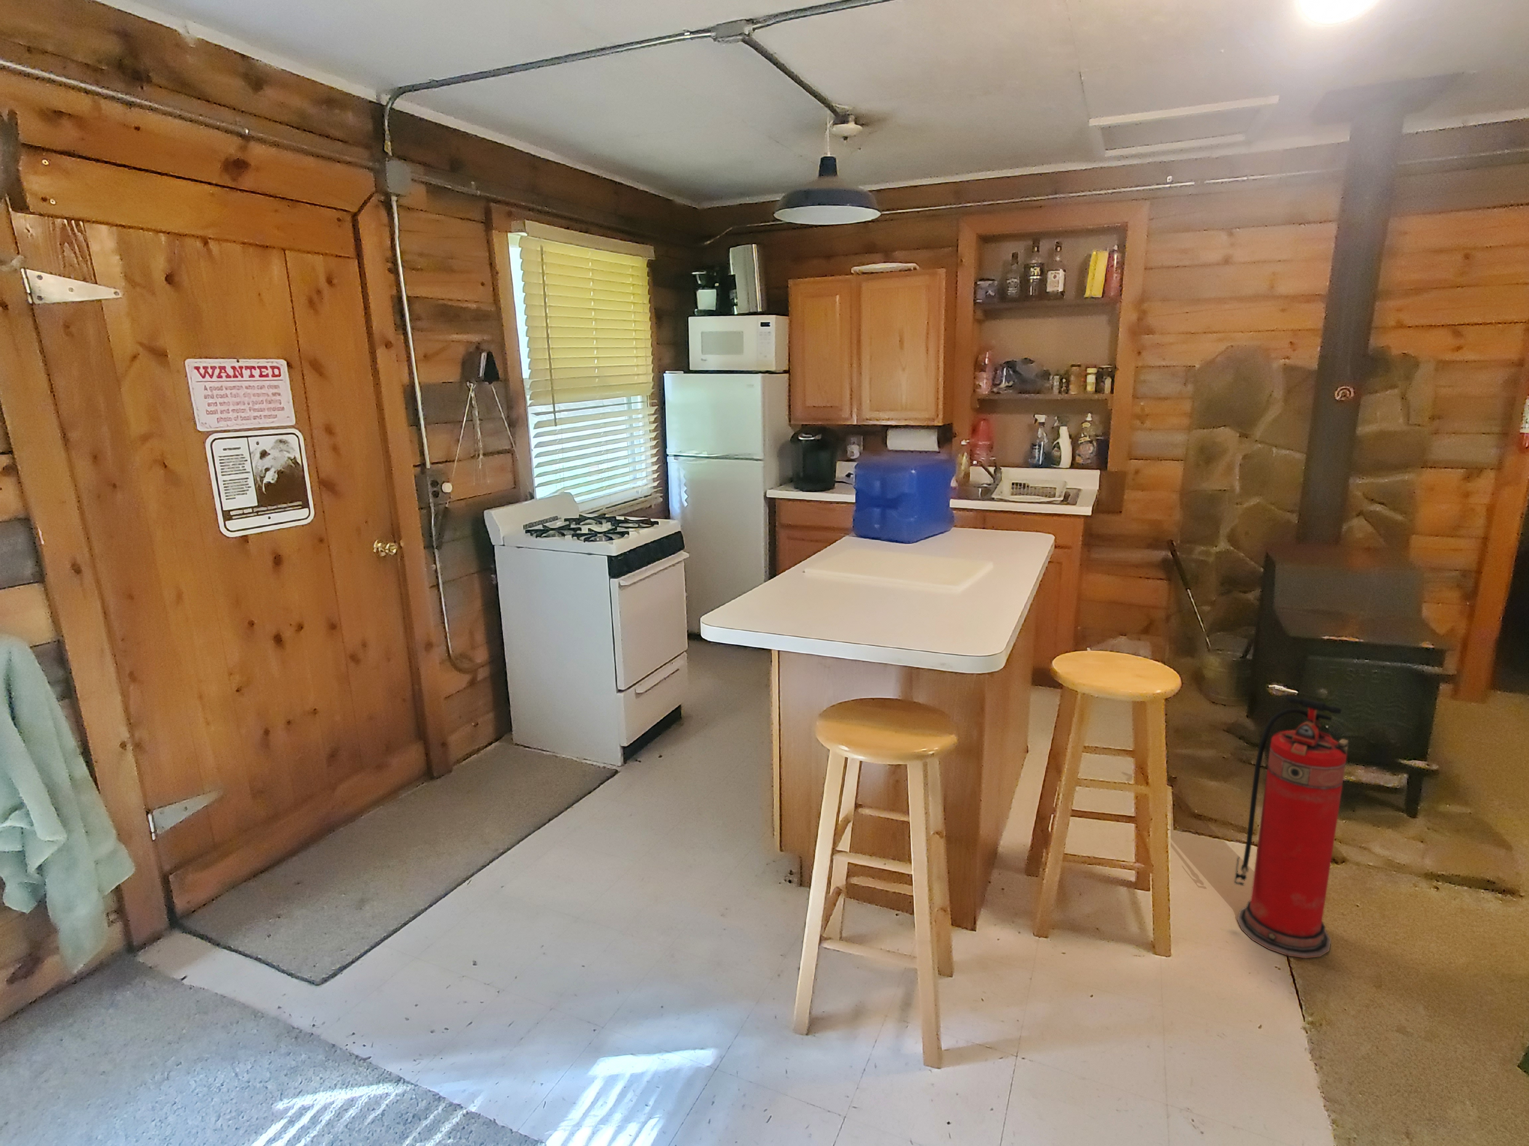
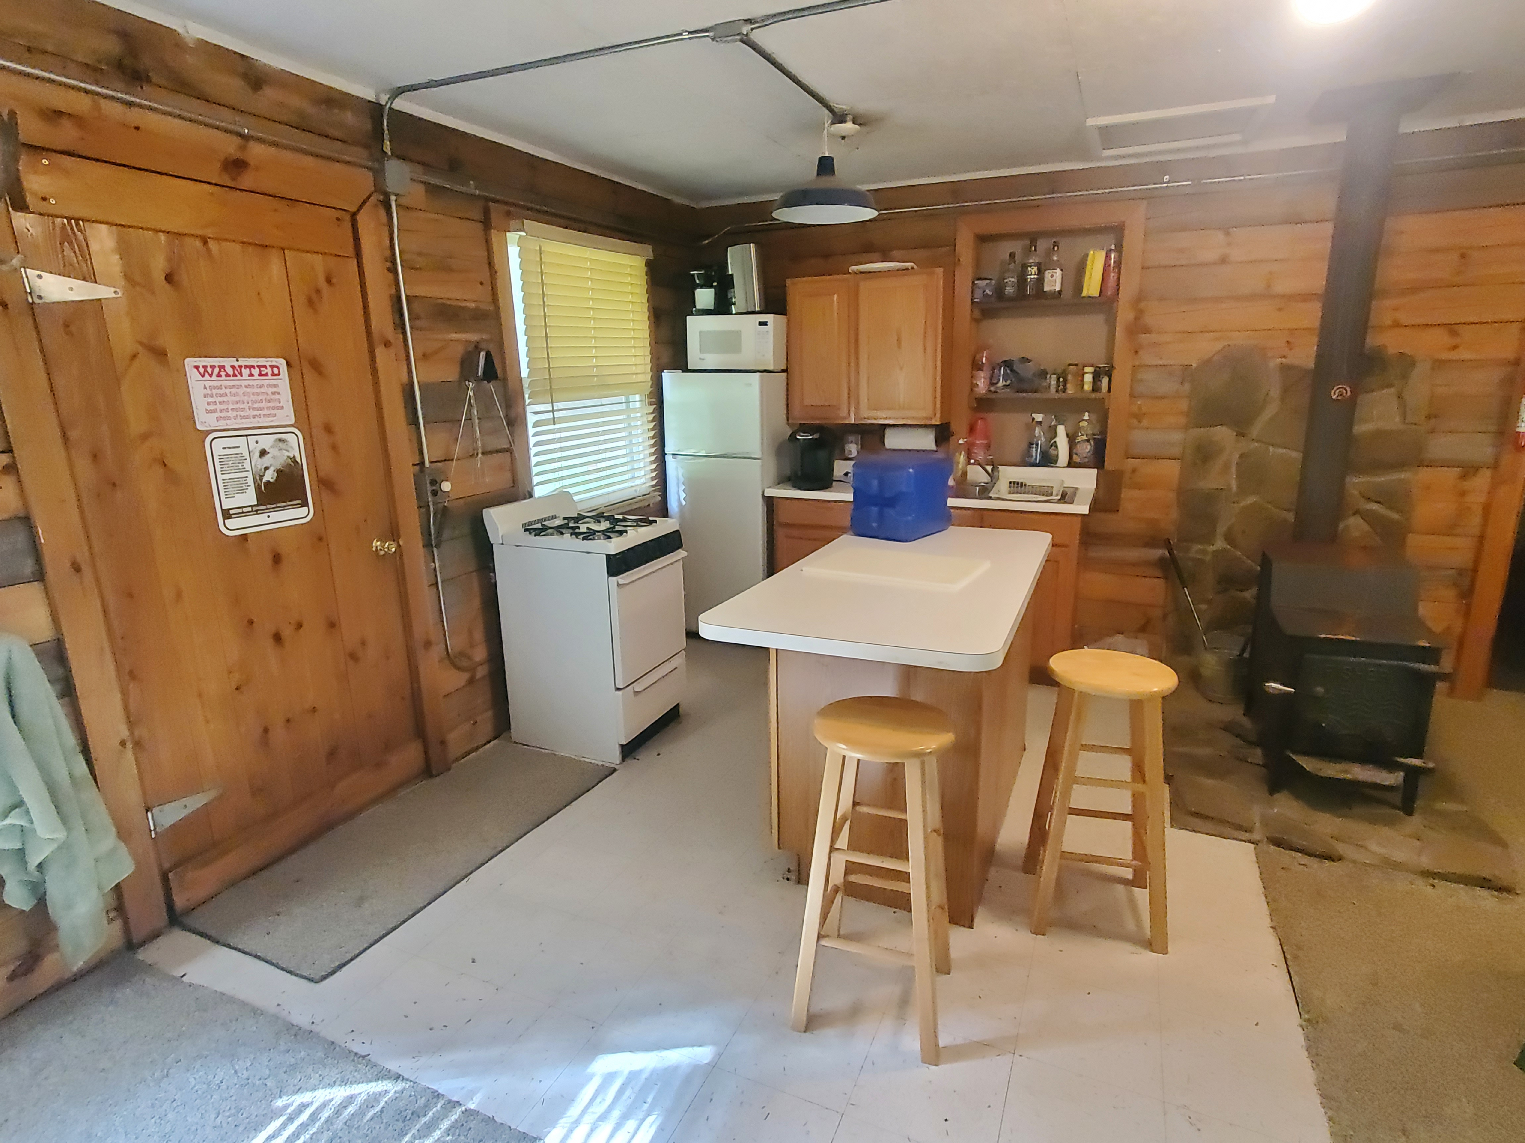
- fire extinguisher [1234,696,1348,958]
